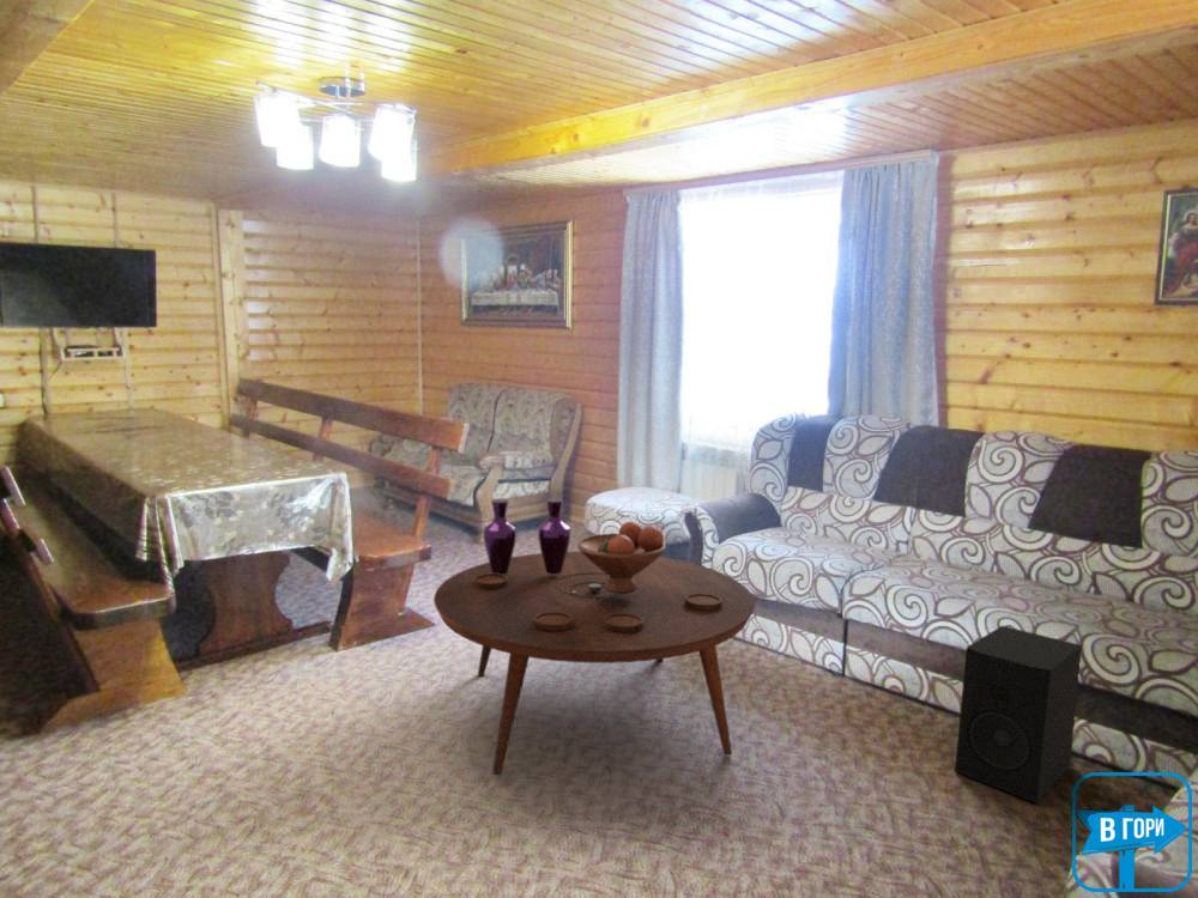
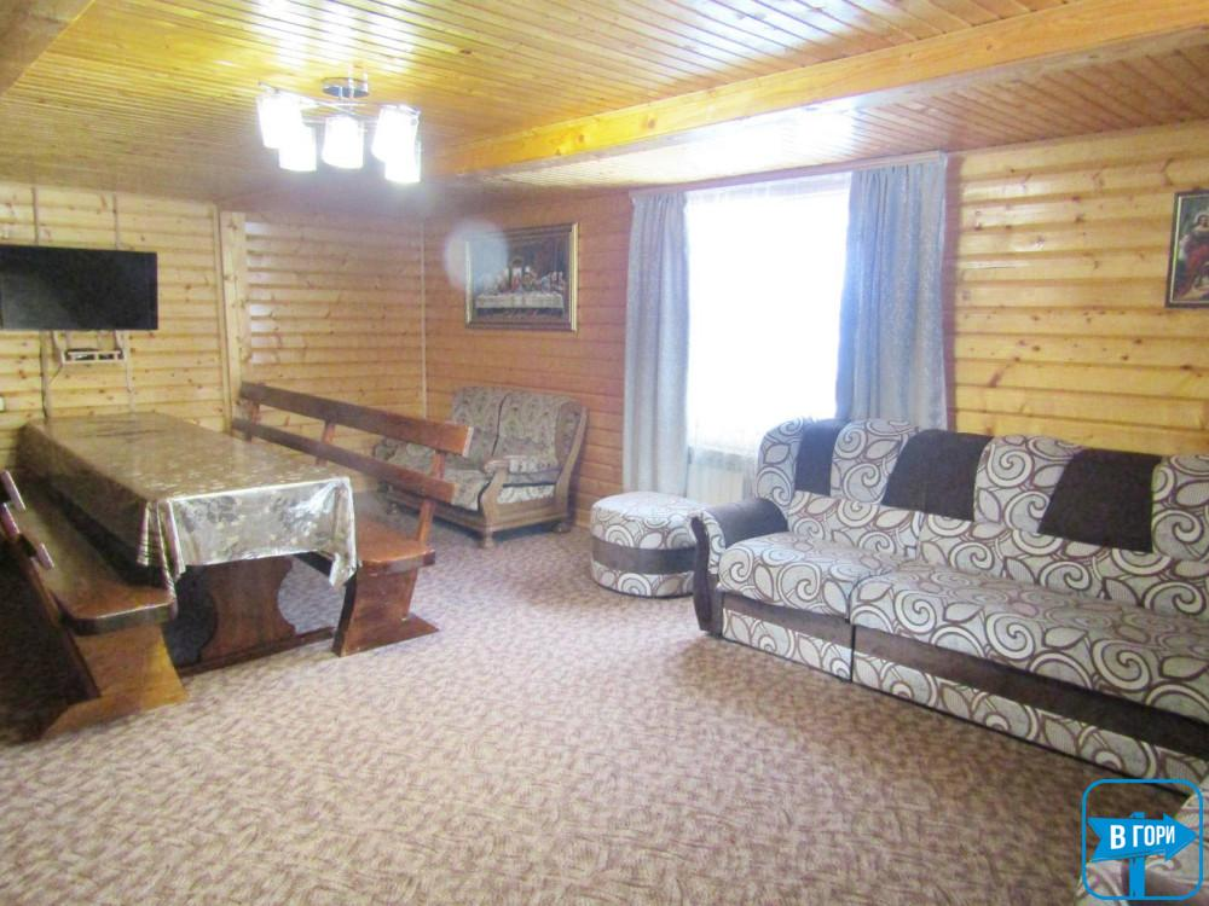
- speaker [954,625,1083,805]
- vase [482,497,573,575]
- fruit bowl [576,520,667,594]
- coffee table [432,551,756,776]
